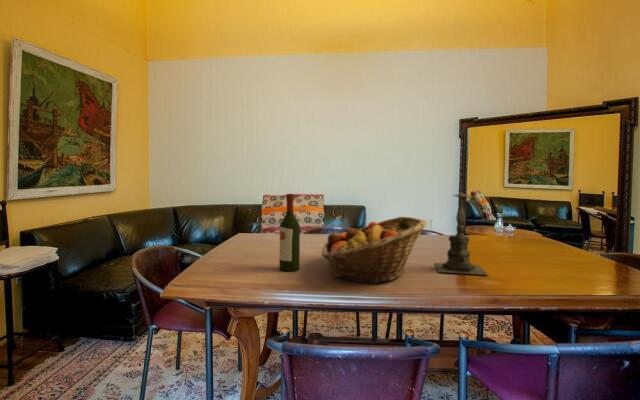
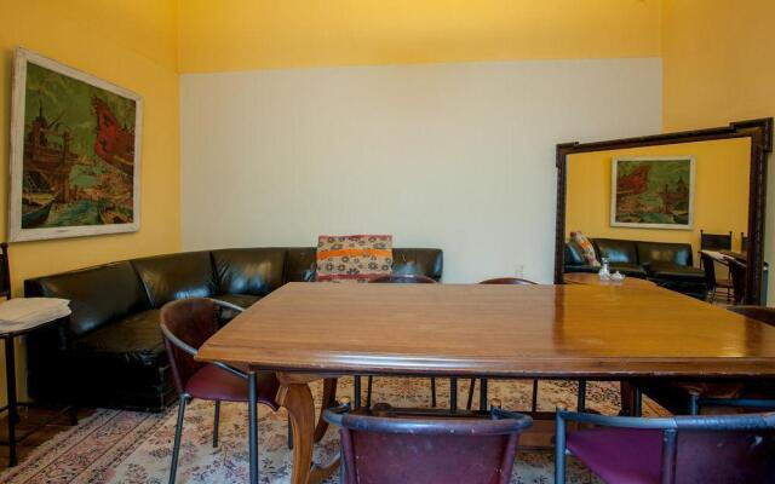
- candle holder [434,181,489,276]
- fruit basket [320,216,428,284]
- wine bottle [278,193,301,272]
